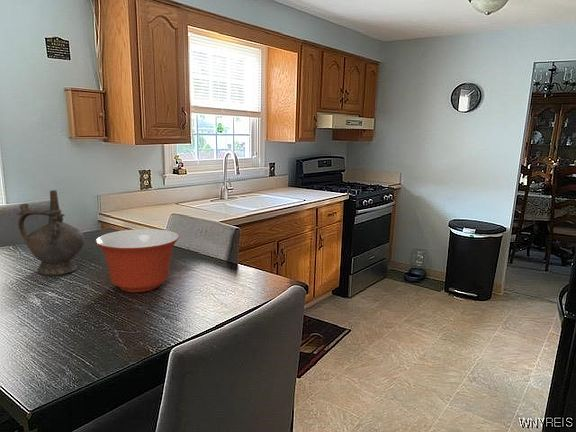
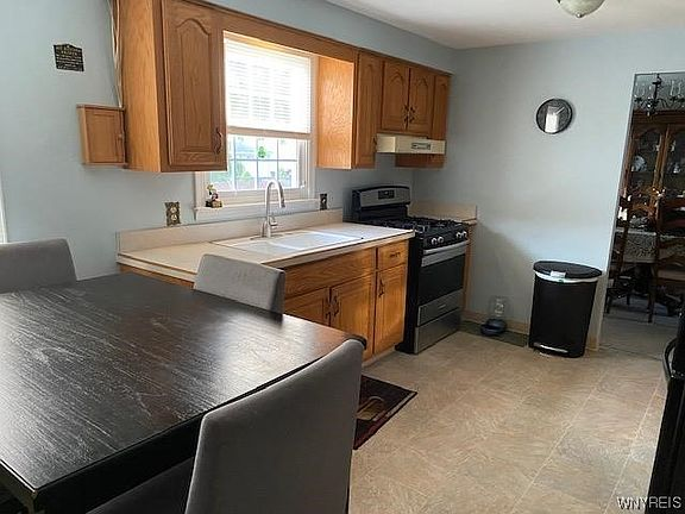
- ceremonial vessel [16,189,86,277]
- mixing bowl [94,228,180,293]
